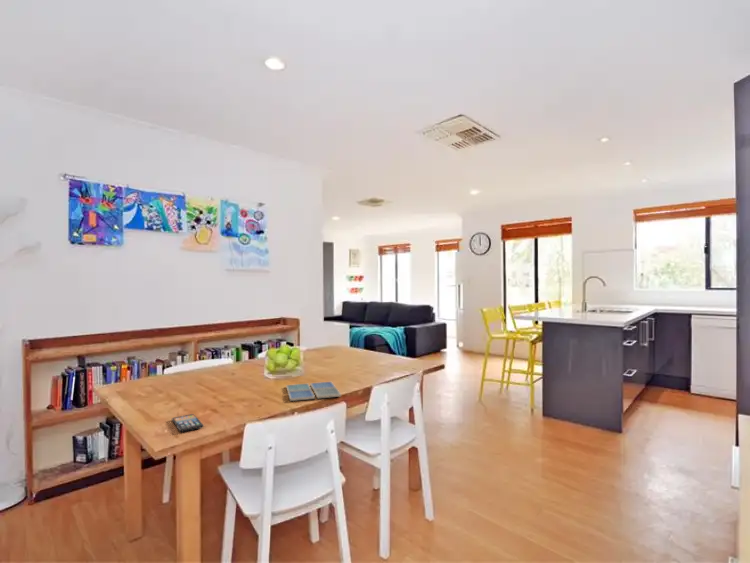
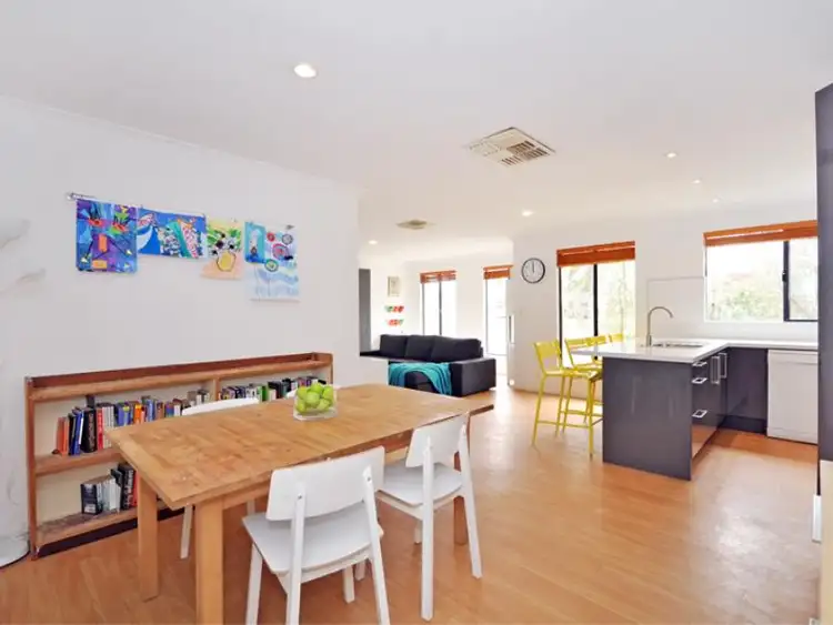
- smartphone [171,413,205,432]
- drink coaster [285,381,342,402]
